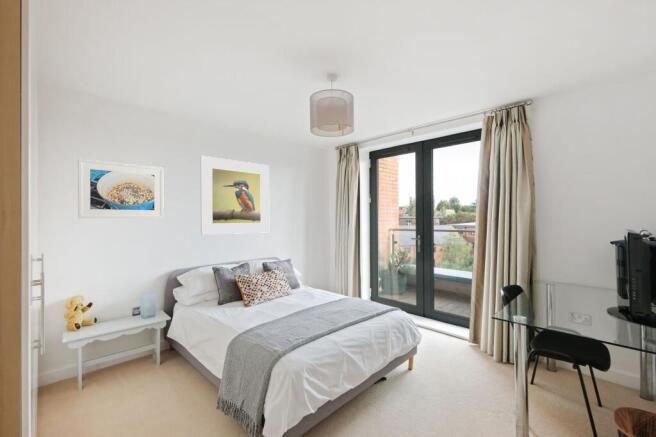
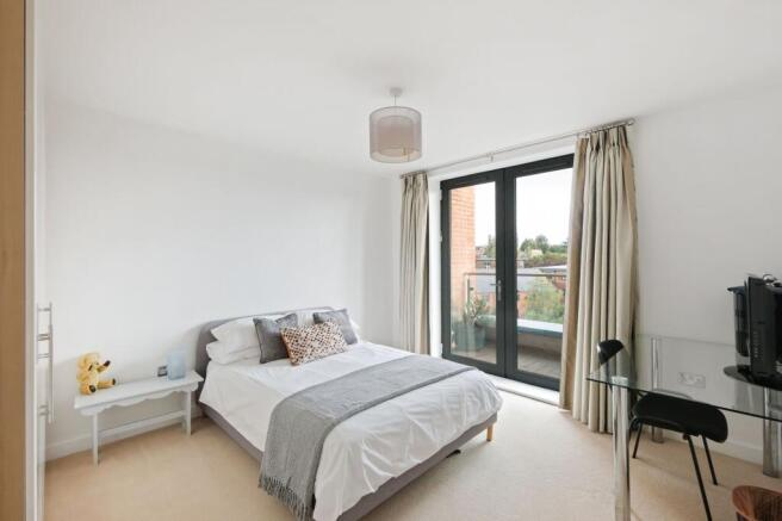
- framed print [200,155,270,236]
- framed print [77,158,165,219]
